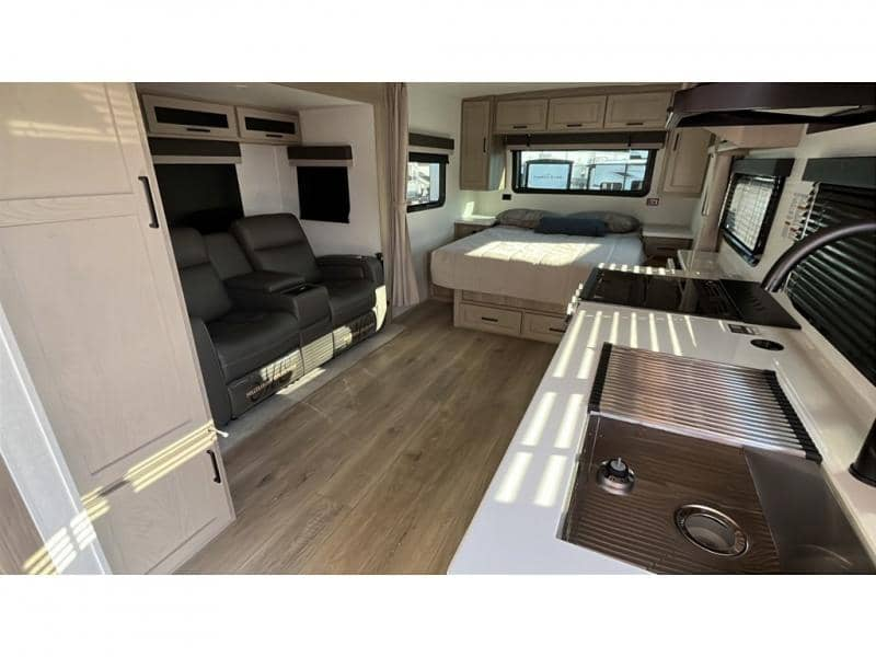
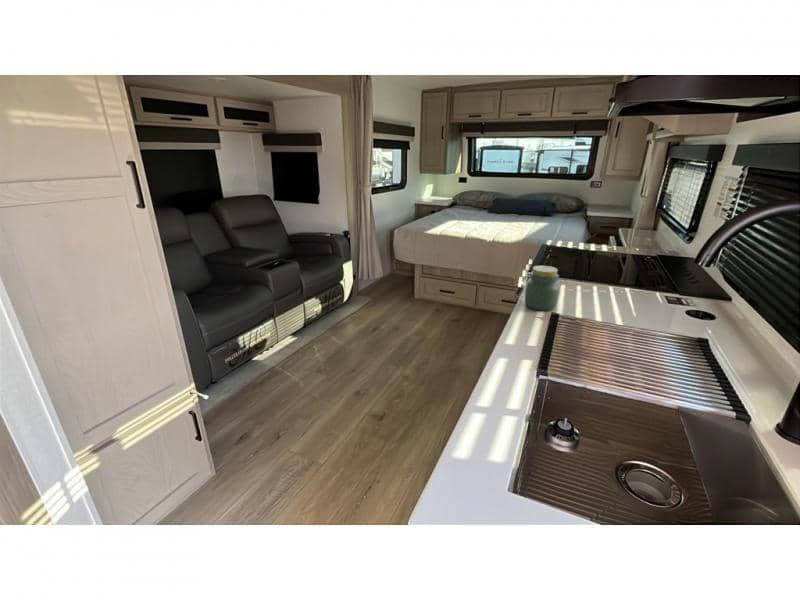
+ jar [524,265,560,312]
